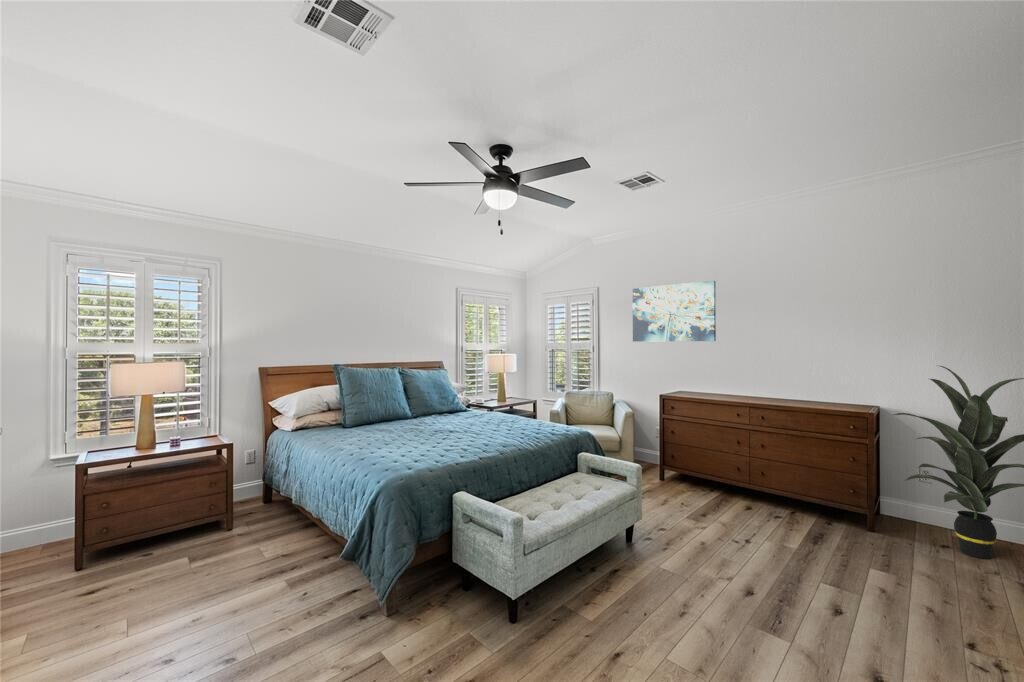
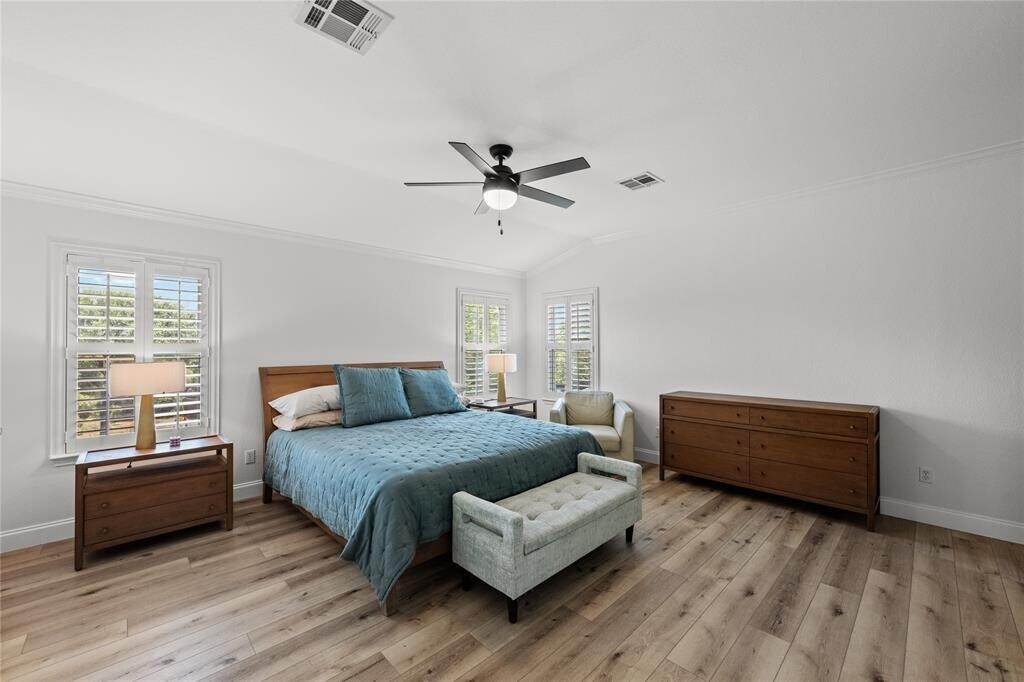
- wall art [632,280,717,342]
- indoor plant [892,364,1024,560]
